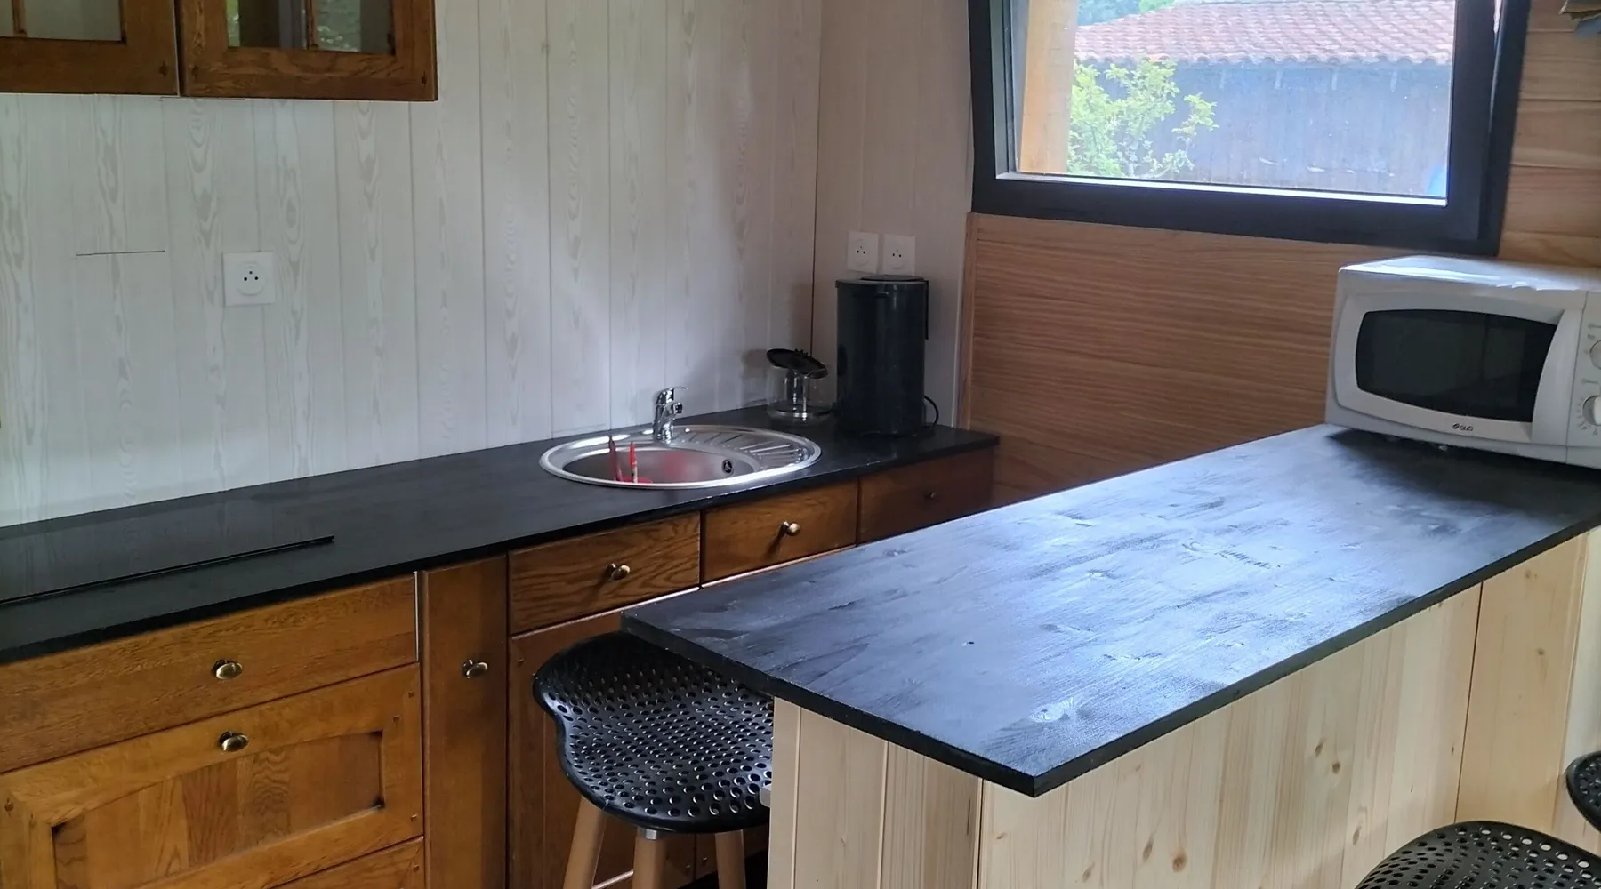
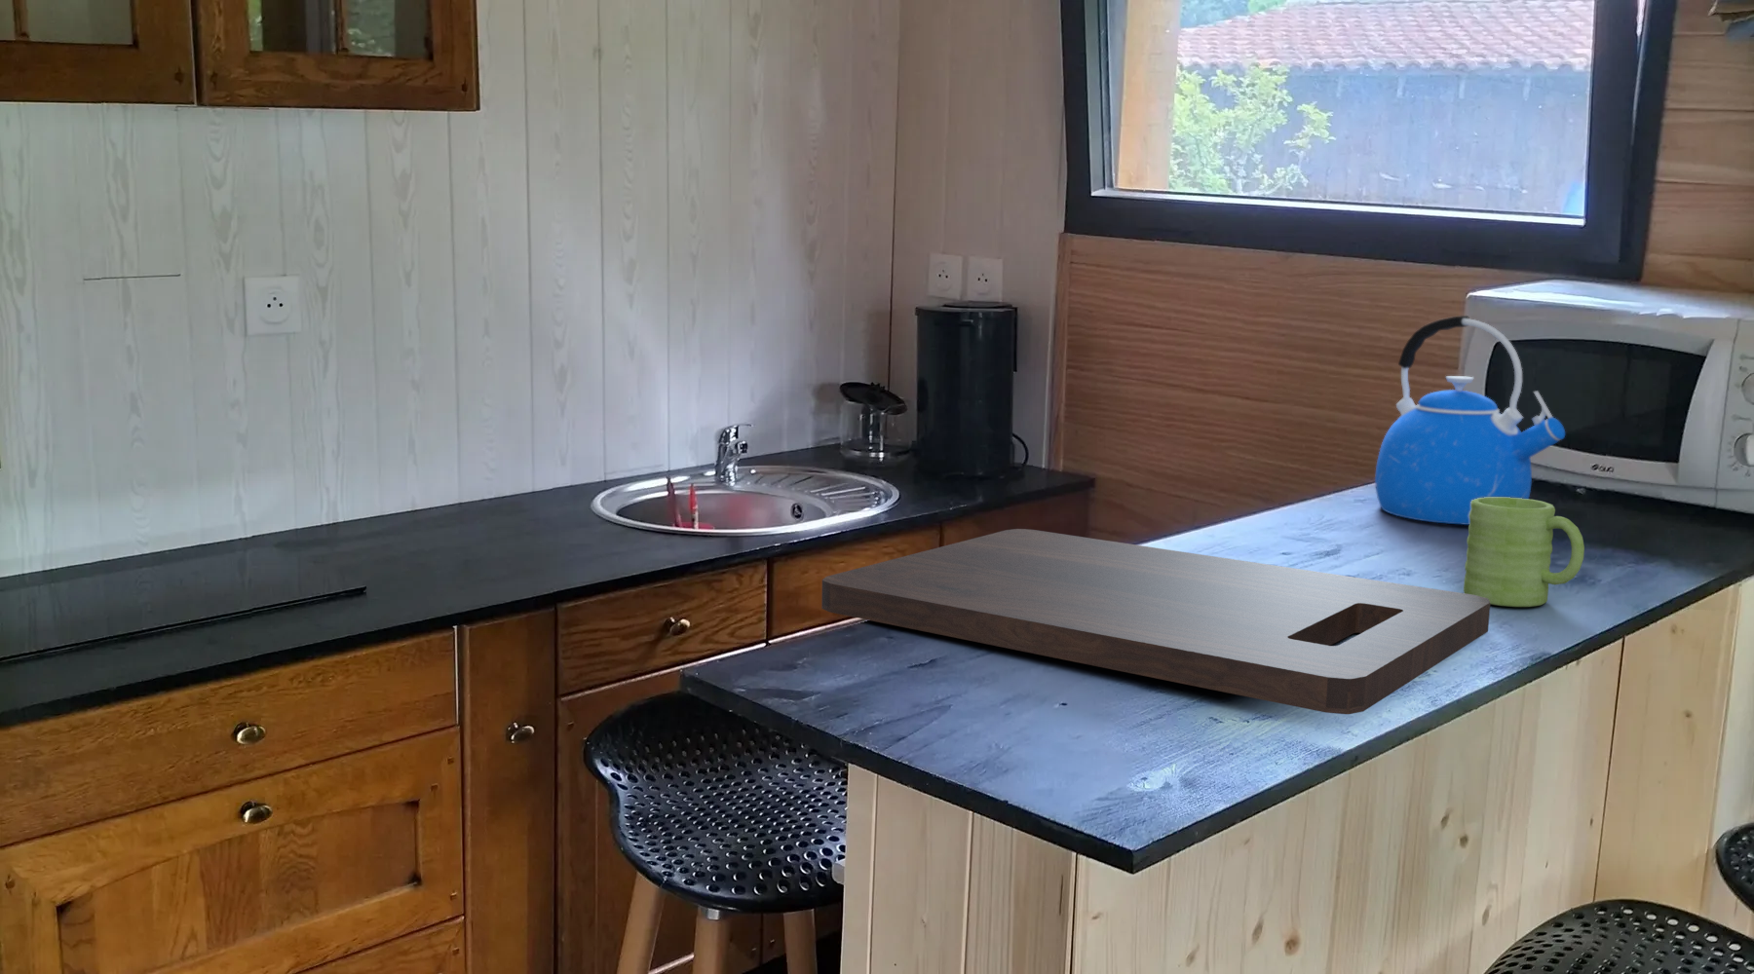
+ cutting board [821,528,1491,715]
+ mug [1462,497,1585,608]
+ kettle [1374,314,1566,525]
